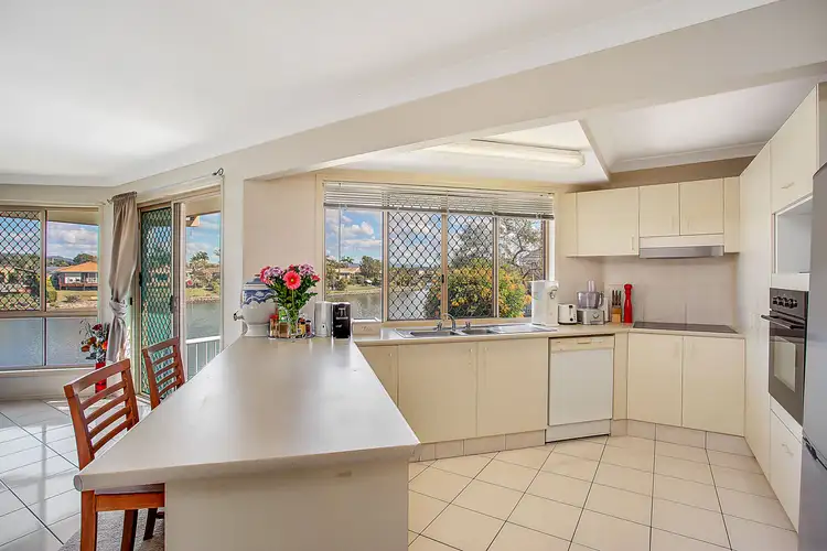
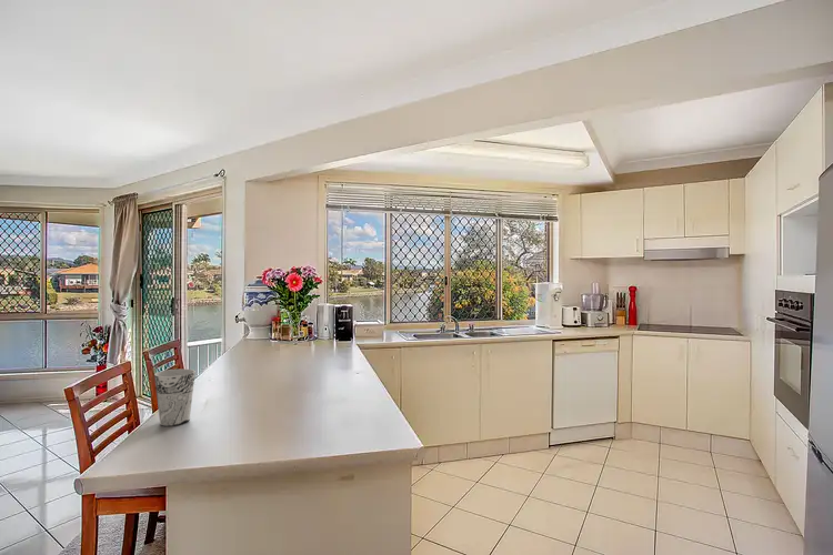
+ cup [153,369,197,427]
